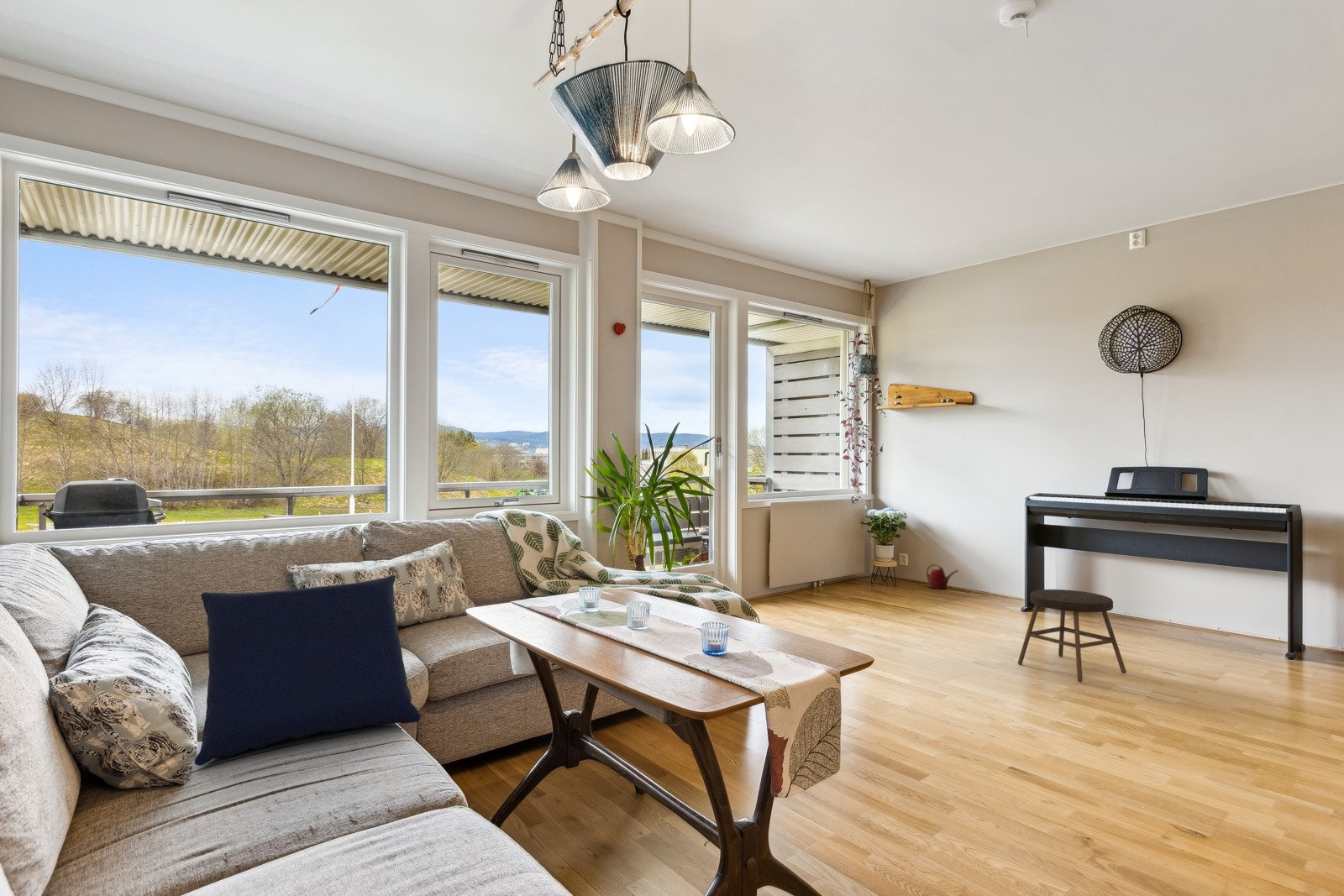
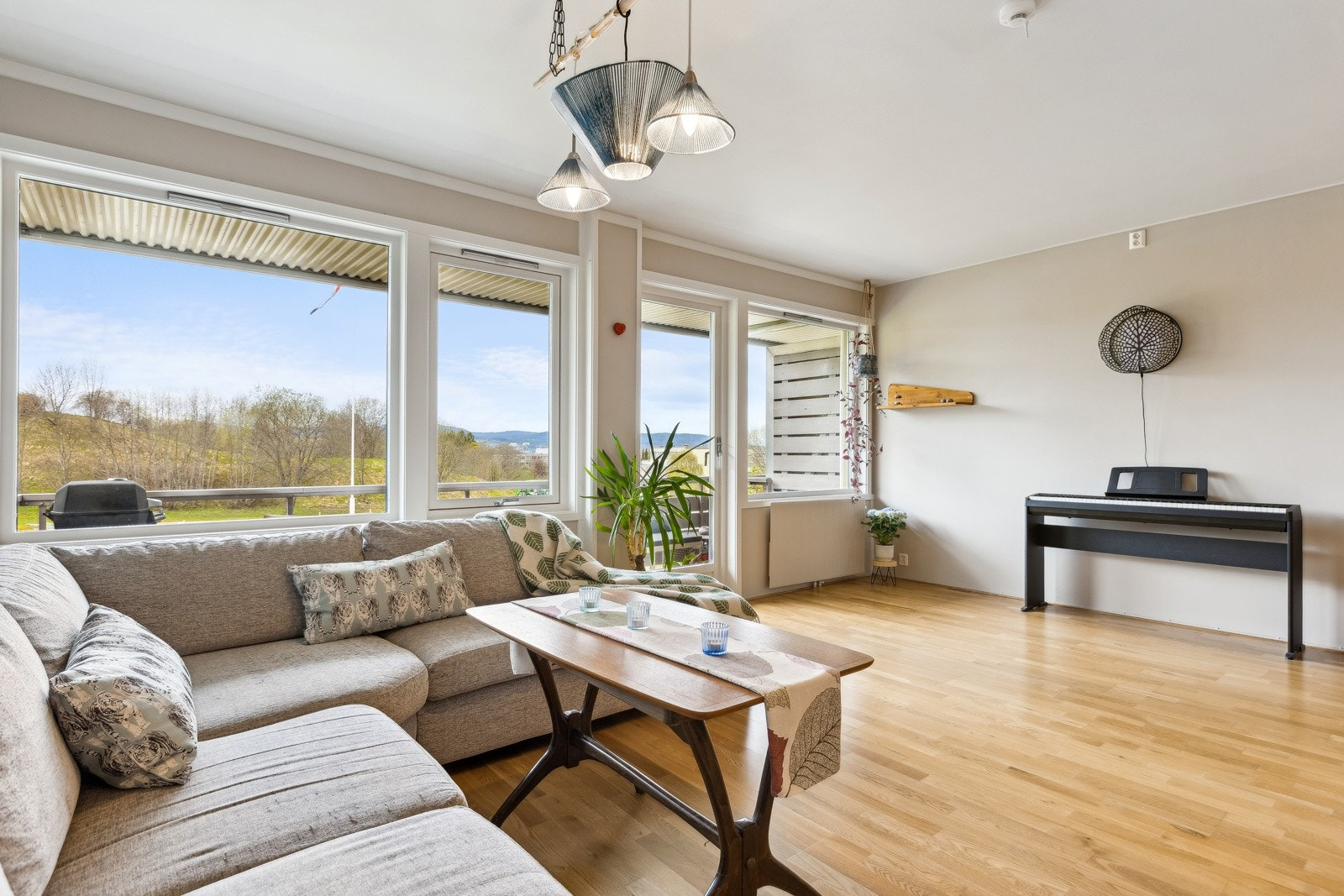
- watering can [926,563,959,589]
- cushion [194,574,422,767]
- stool [1017,589,1127,683]
